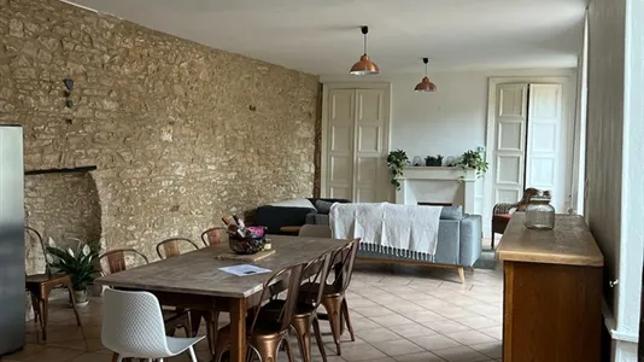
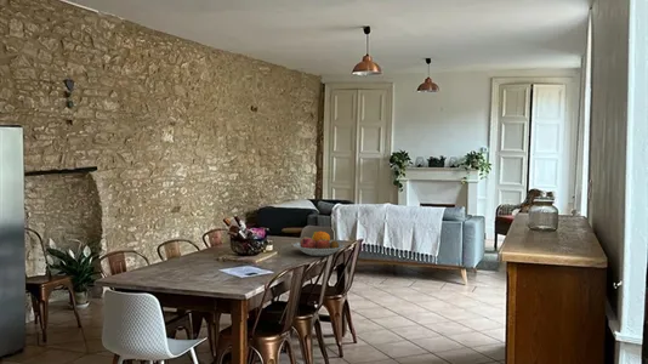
+ fruit bowl [292,231,345,257]
